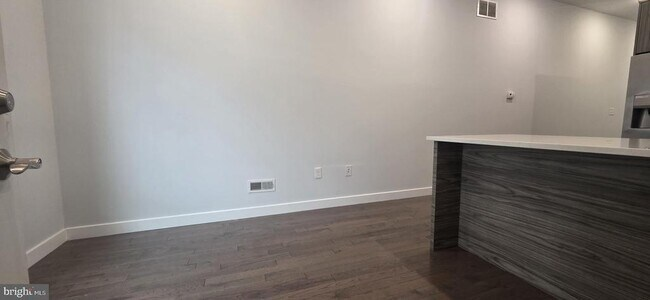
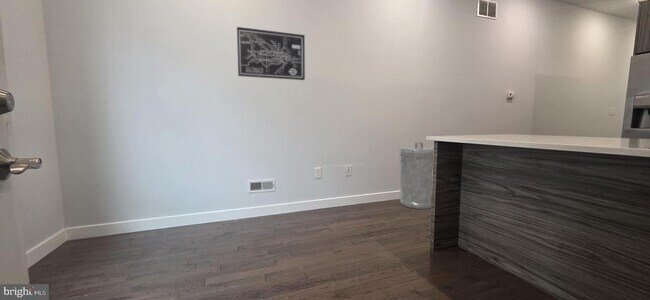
+ wall art [236,26,306,81]
+ trash can [398,142,434,210]
